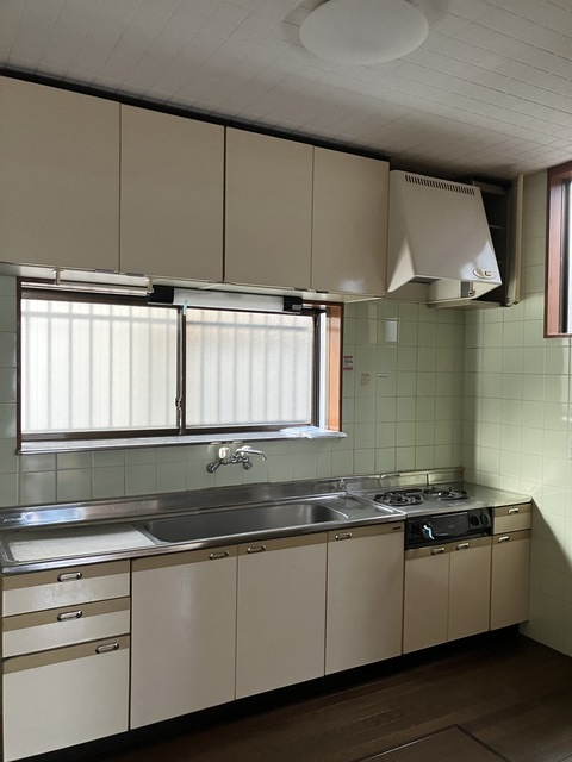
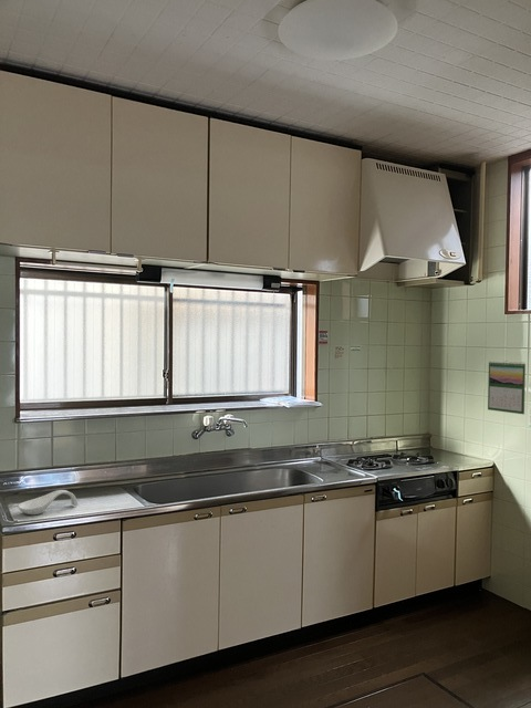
+ spoon rest [17,489,79,516]
+ calendar [487,360,527,415]
